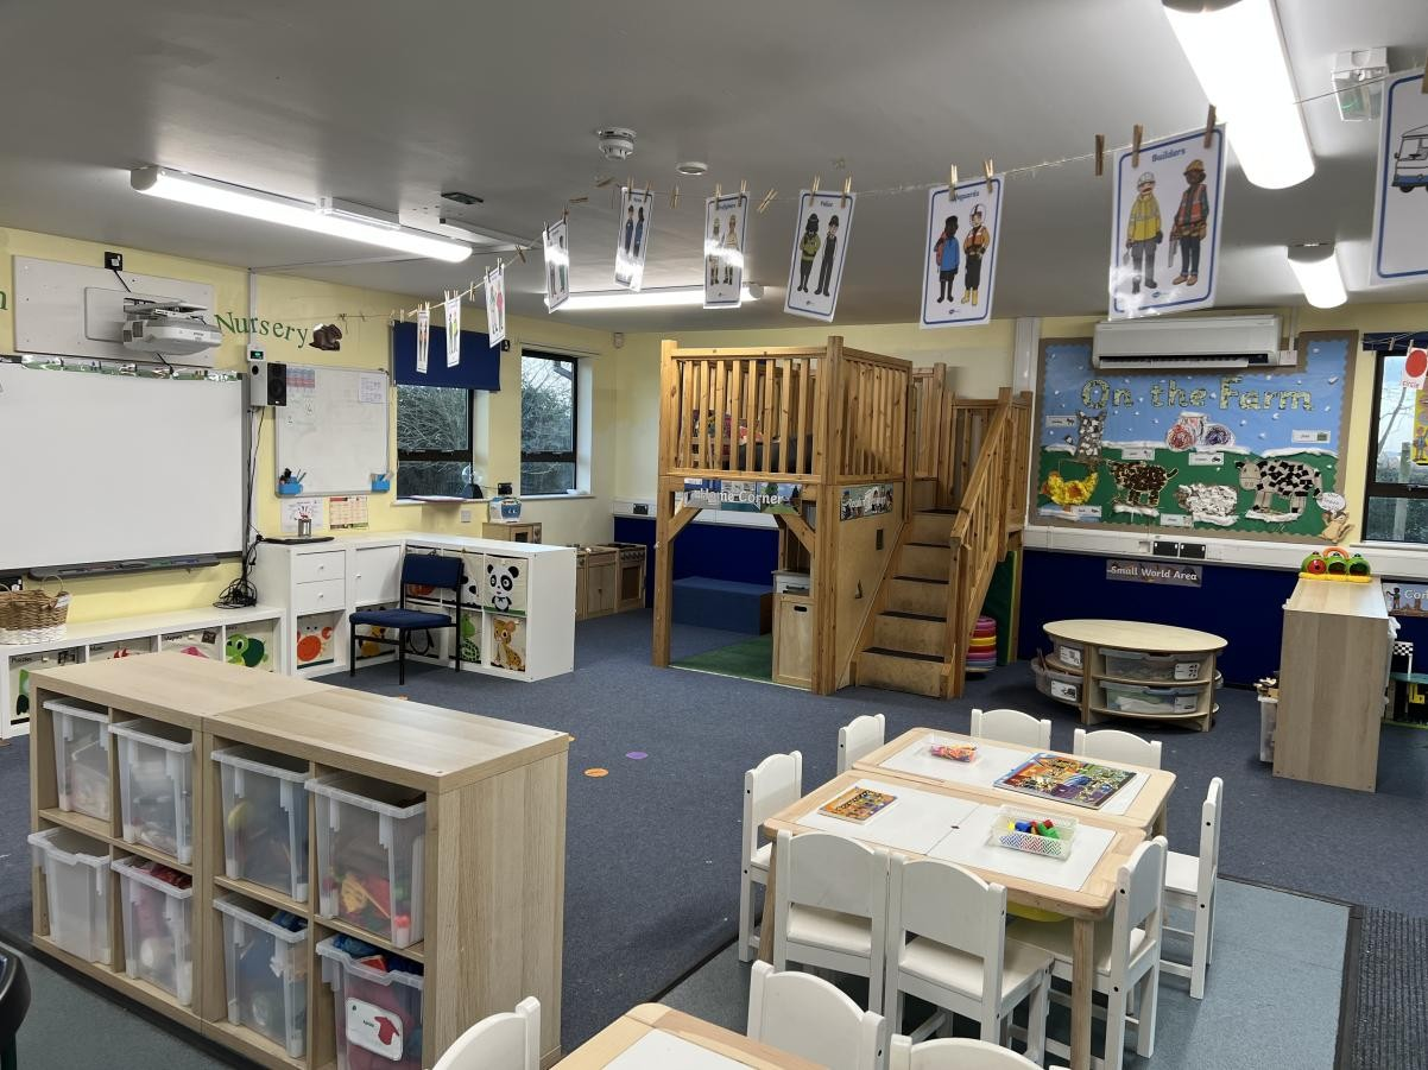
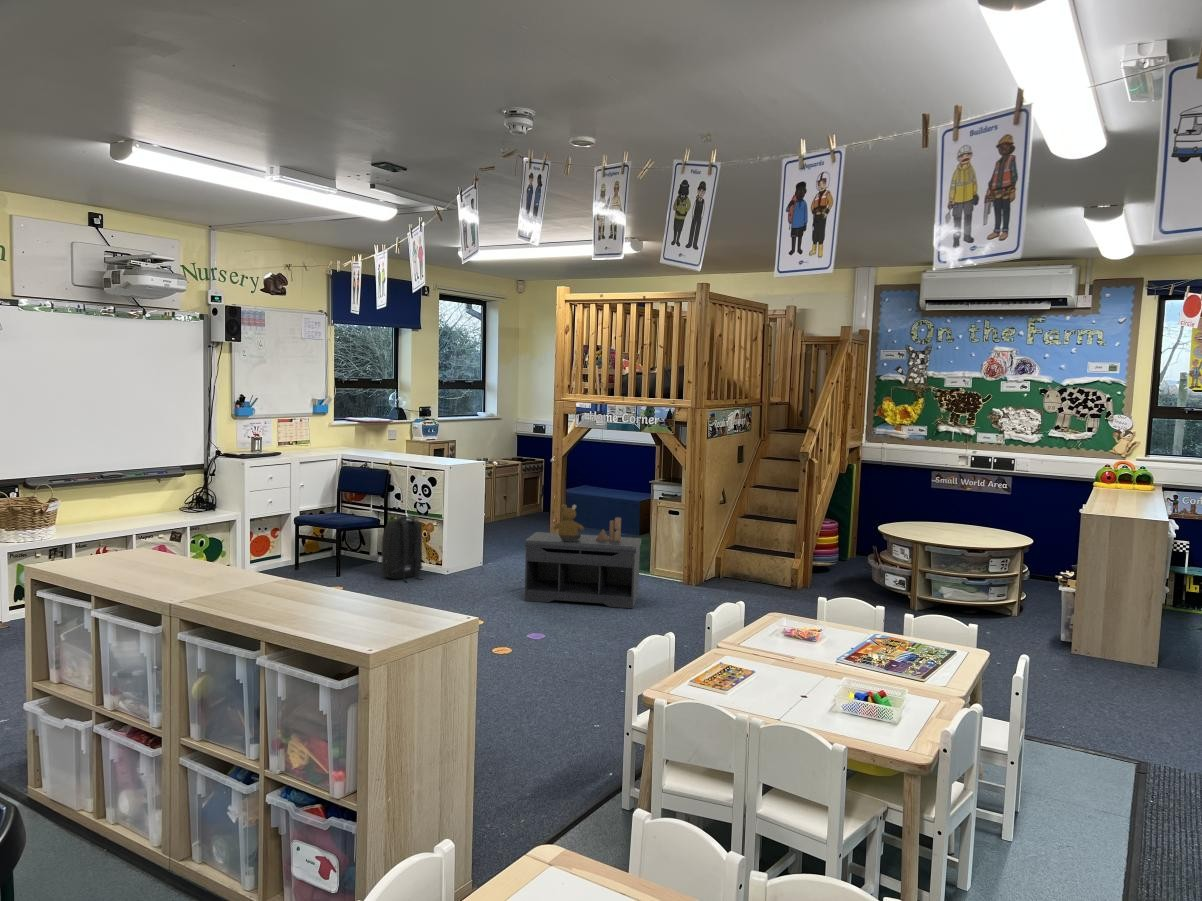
+ wooden block set [596,516,622,541]
+ backpack [380,515,425,584]
+ bear [553,503,585,542]
+ bench [523,531,642,609]
